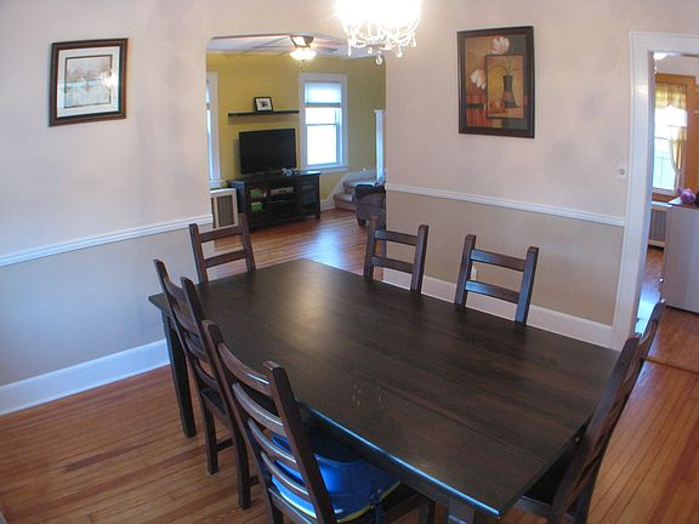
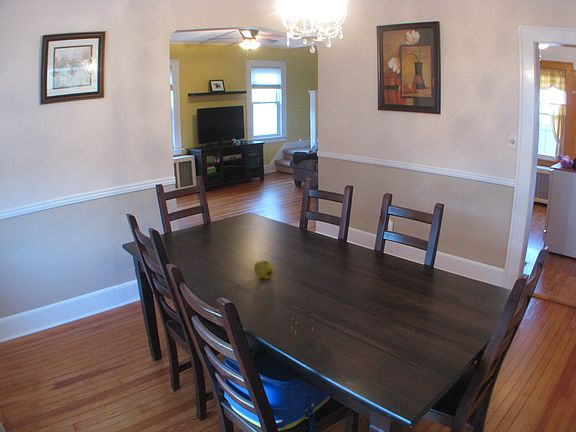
+ fruit [253,259,275,280]
